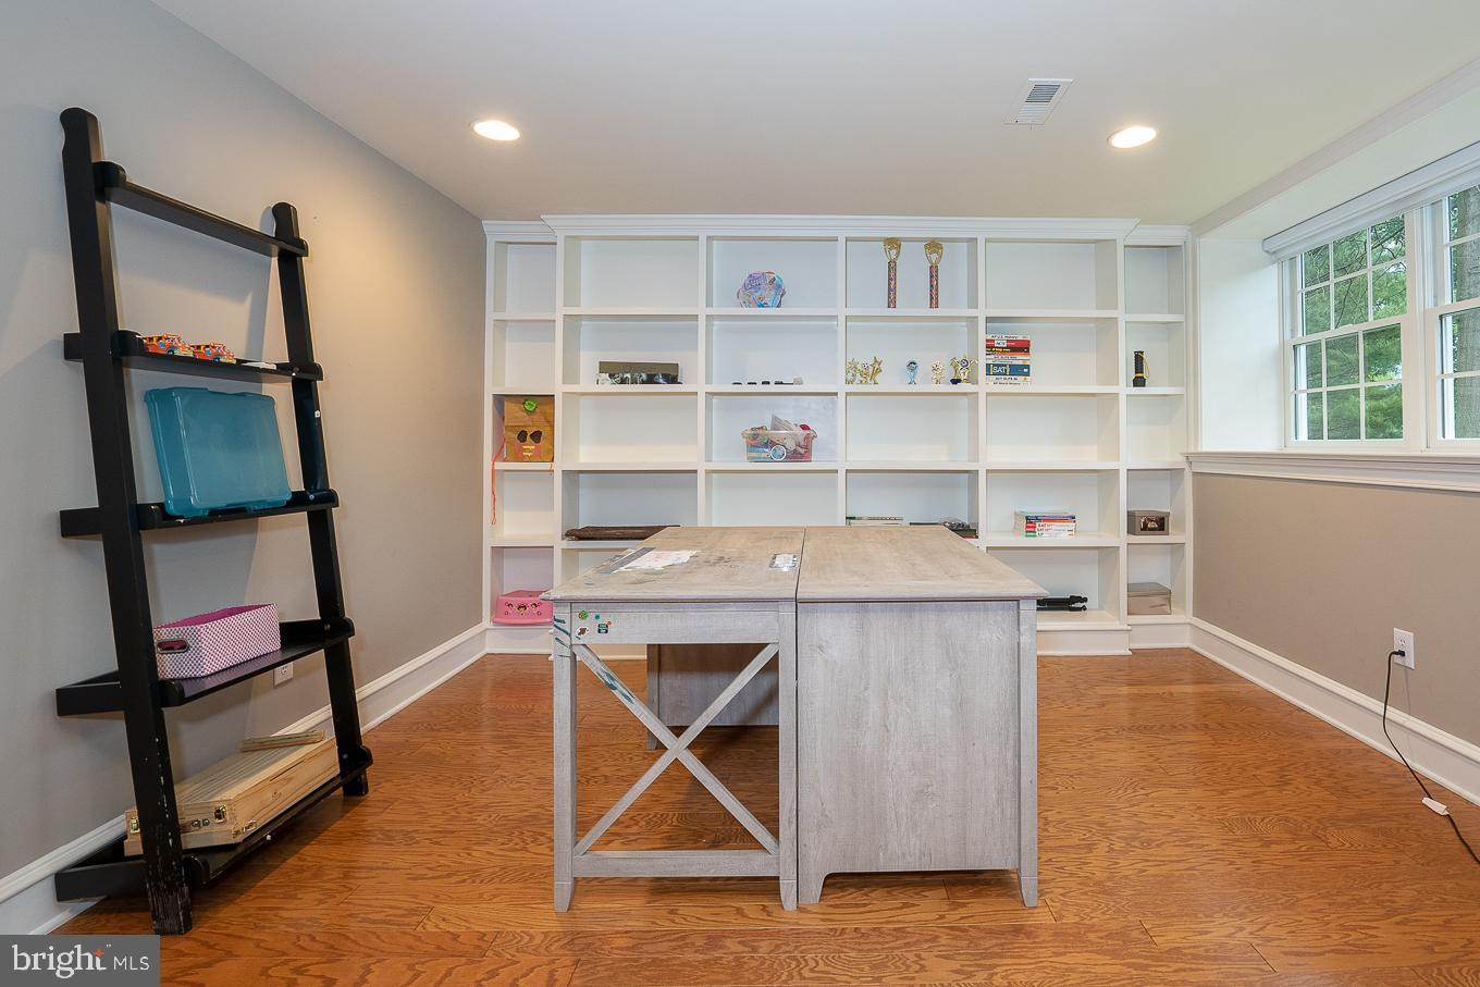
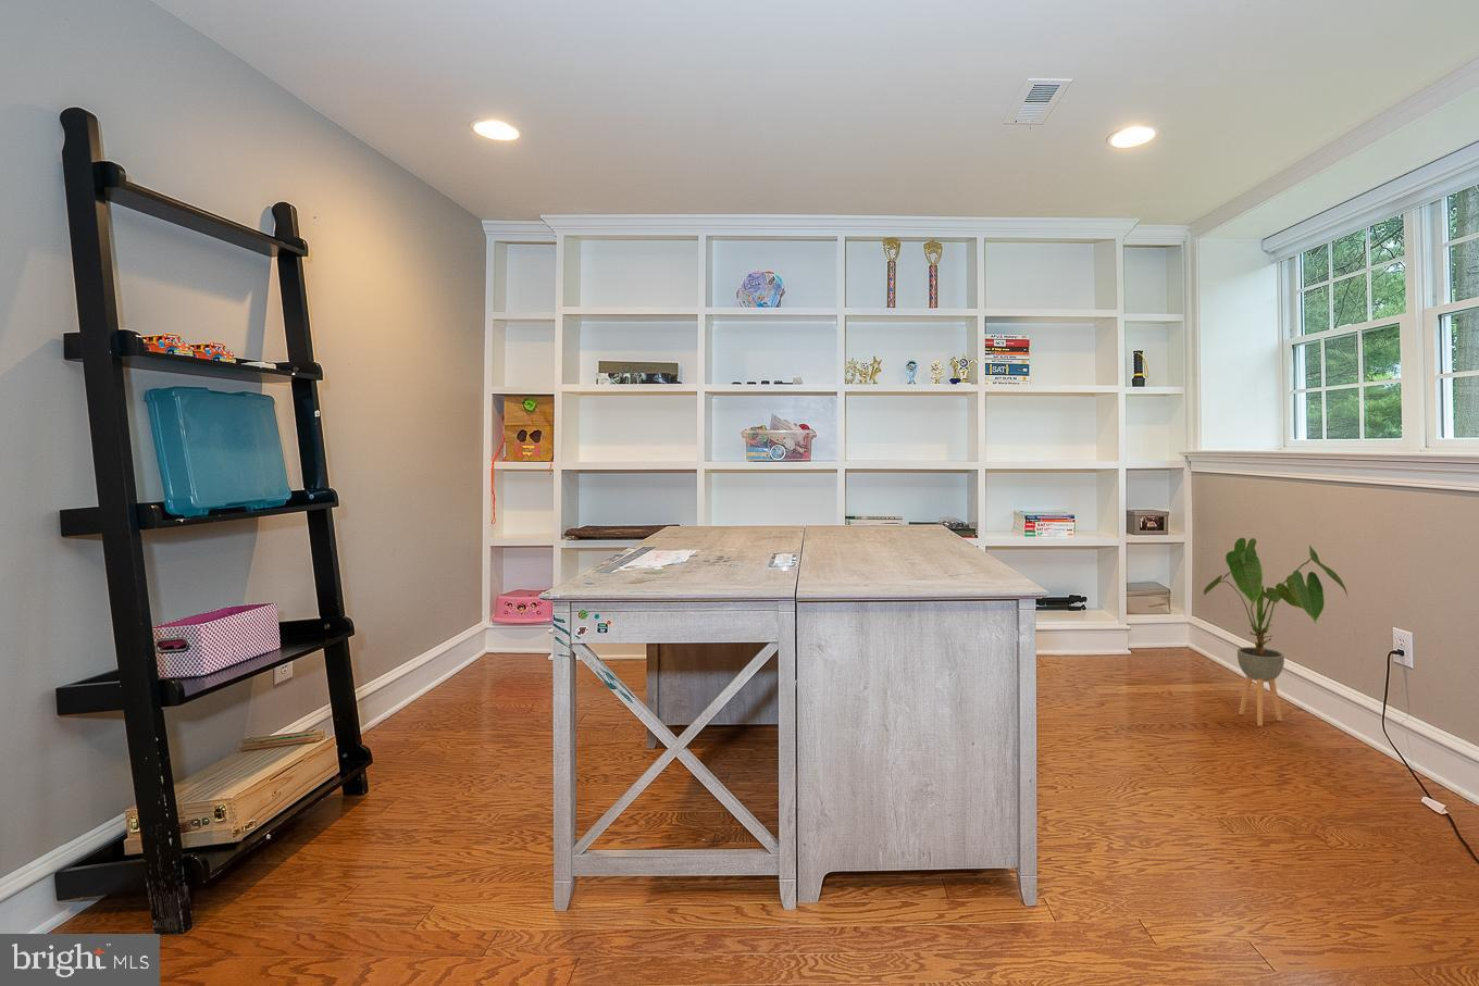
+ house plant [1203,537,1349,727]
